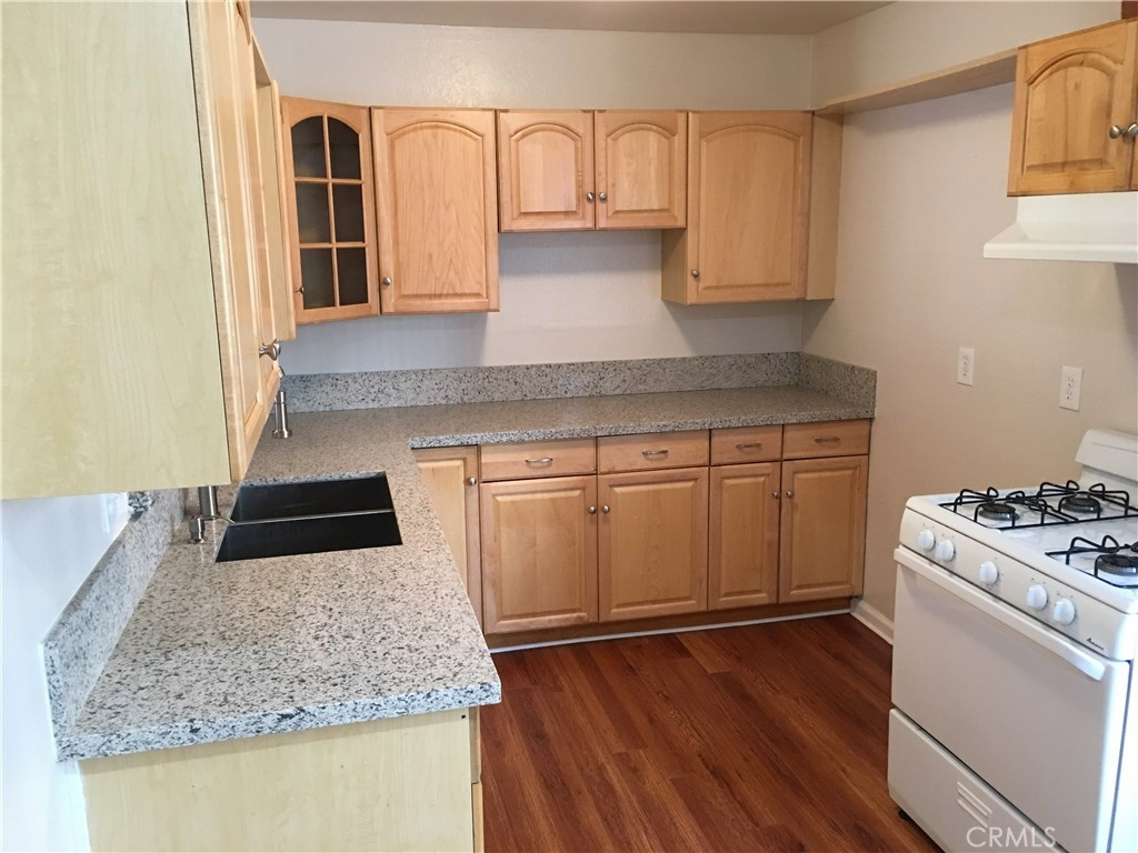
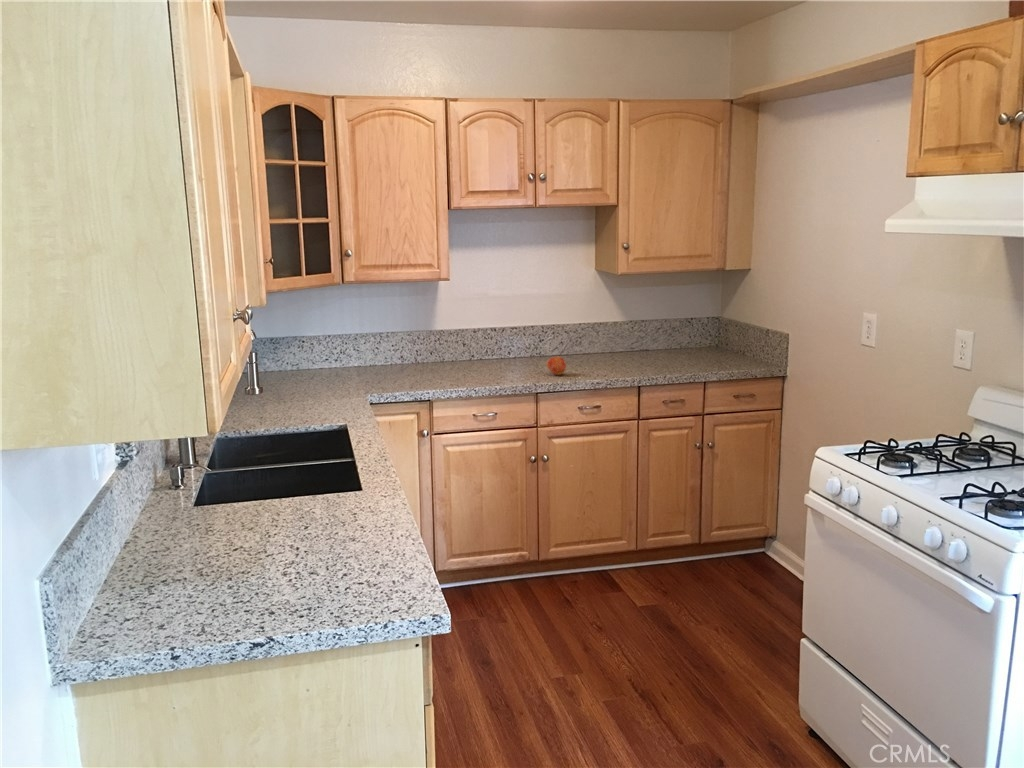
+ apple [546,354,567,376]
